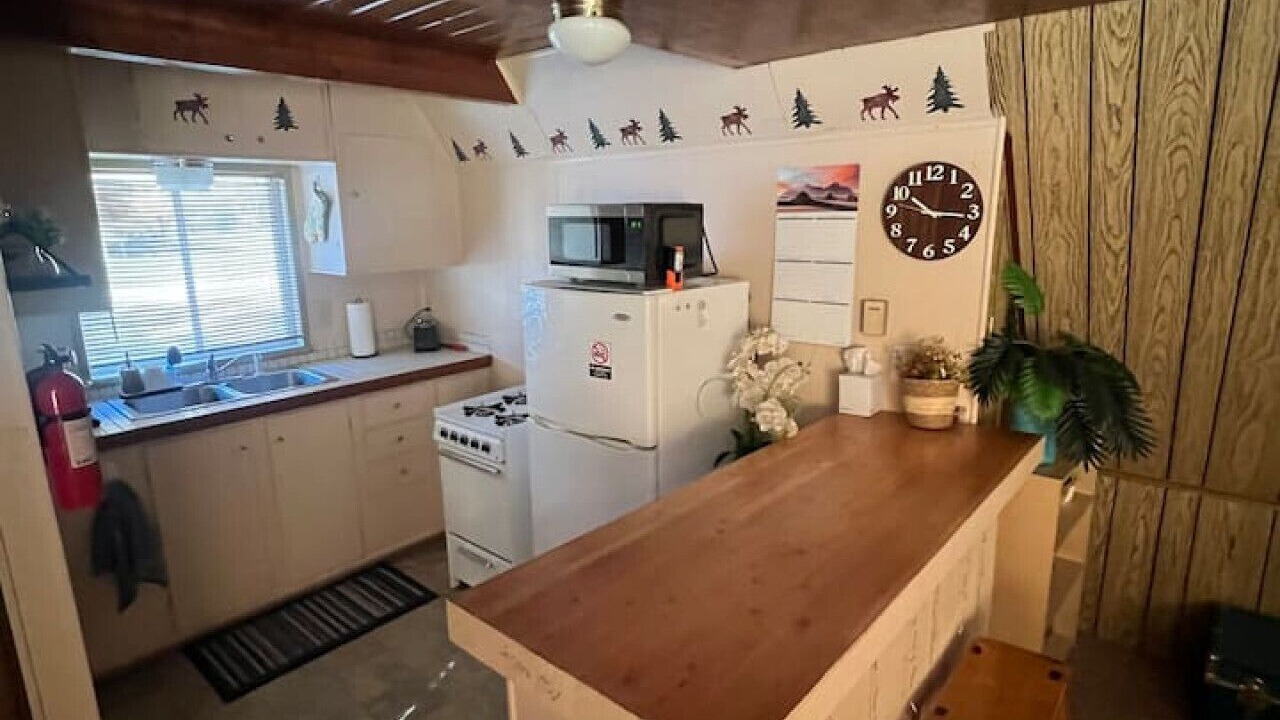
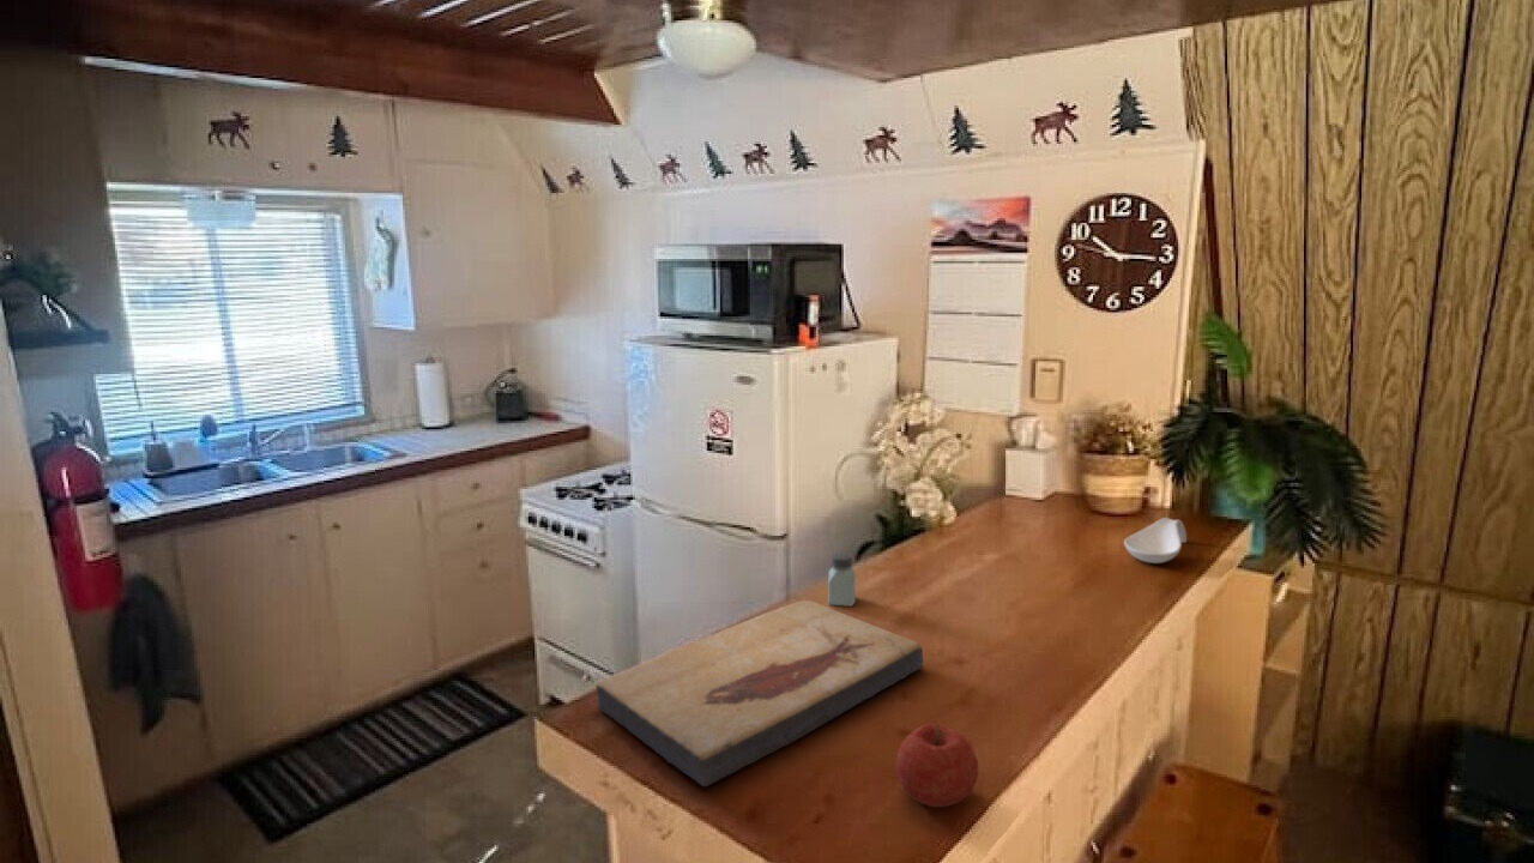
+ fish fossil [596,599,924,787]
+ spoon rest [1123,517,1188,565]
+ fruit [895,722,979,808]
+ saltshaker [827,551,857,608]
